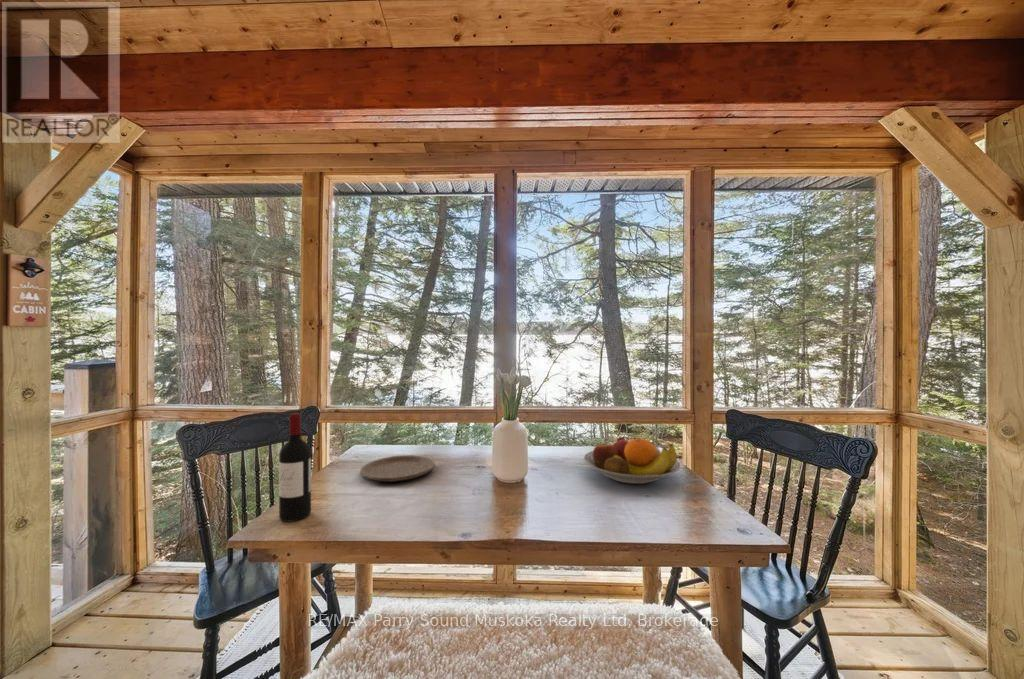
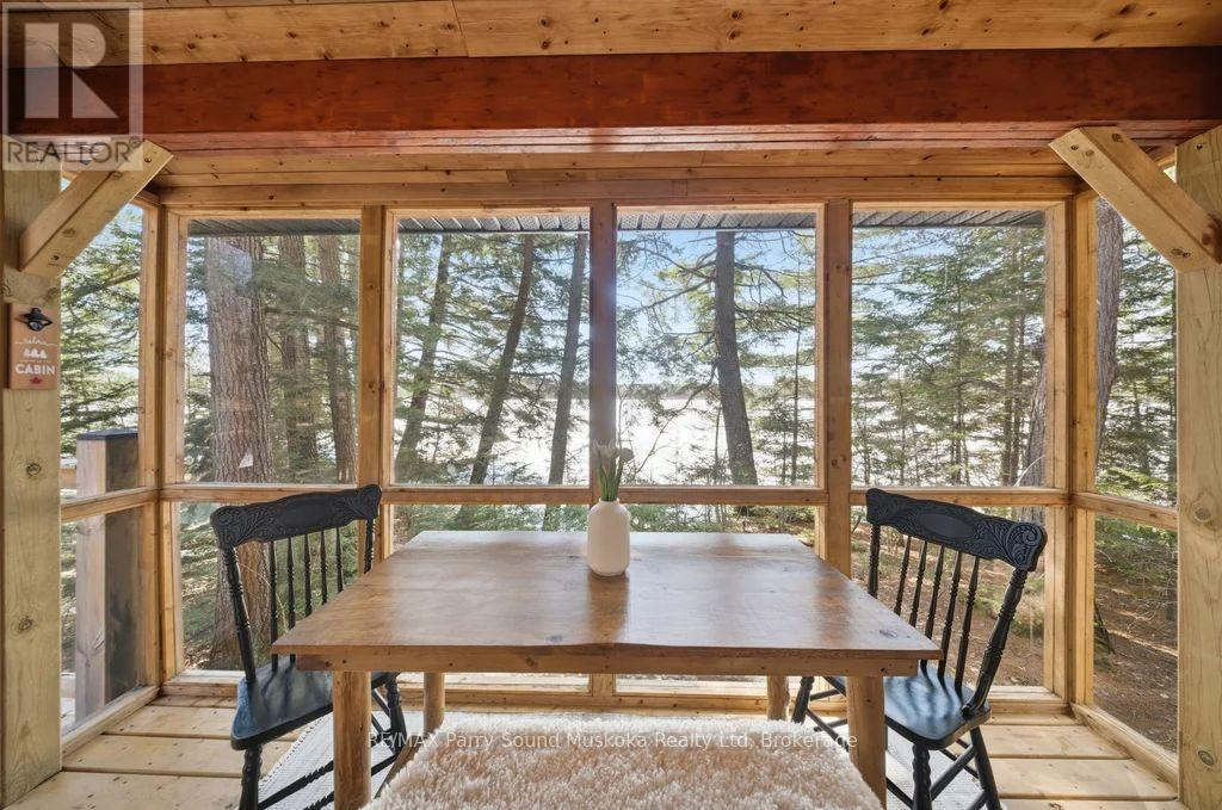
- wine bottle [278,412,312,523]
- fruit bowl [583,436,682,485]
- plate [359,454,436,483]
